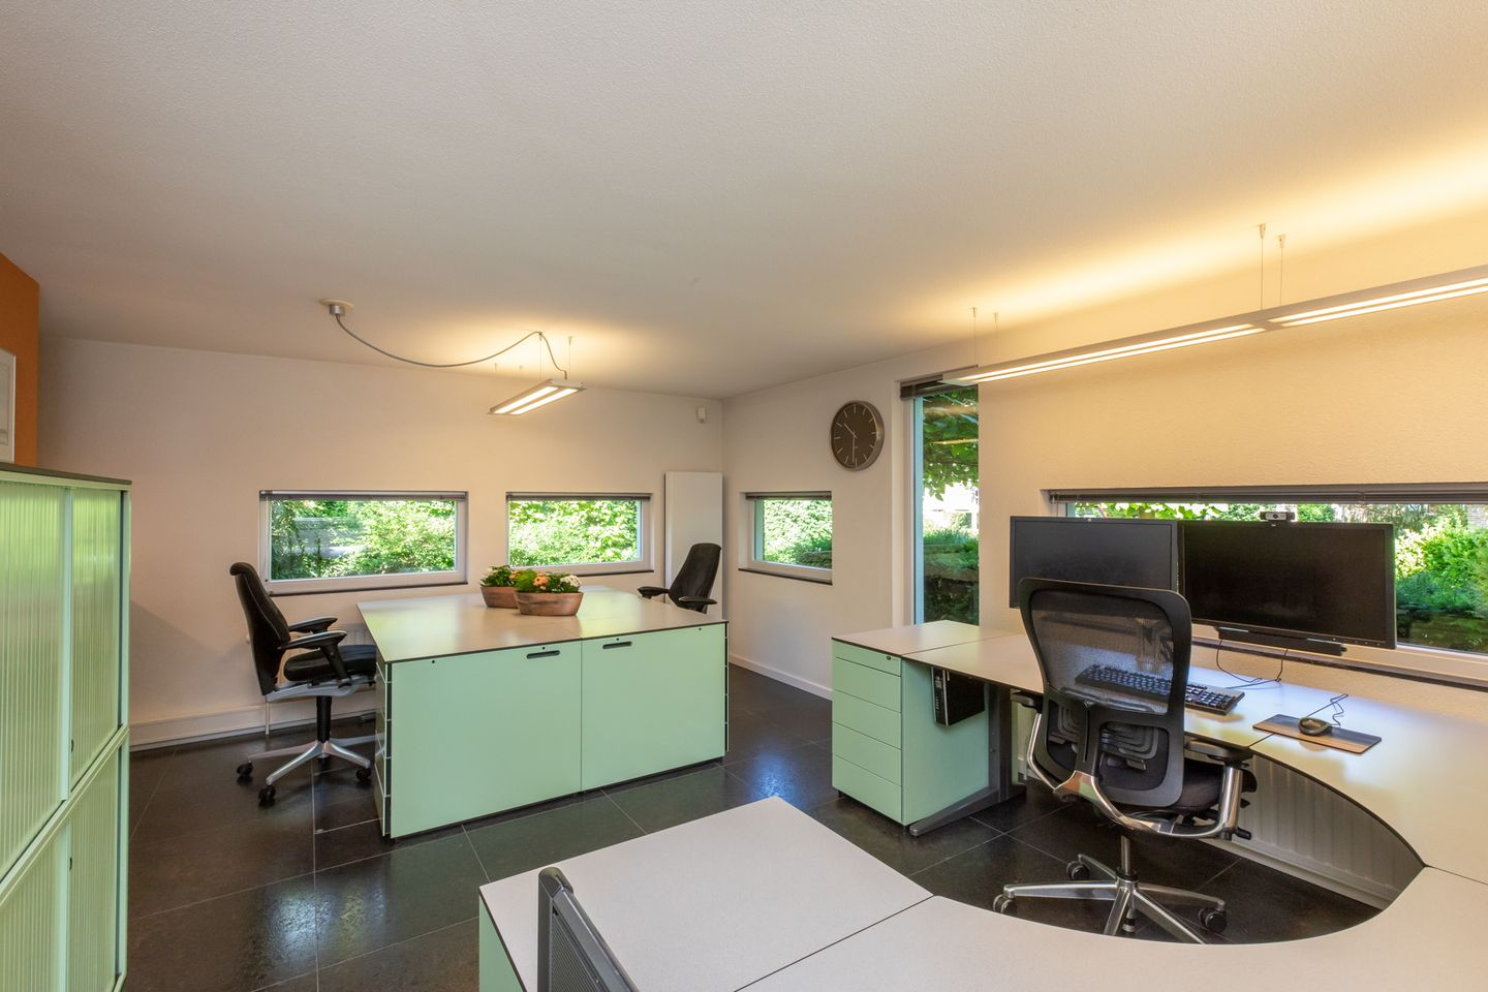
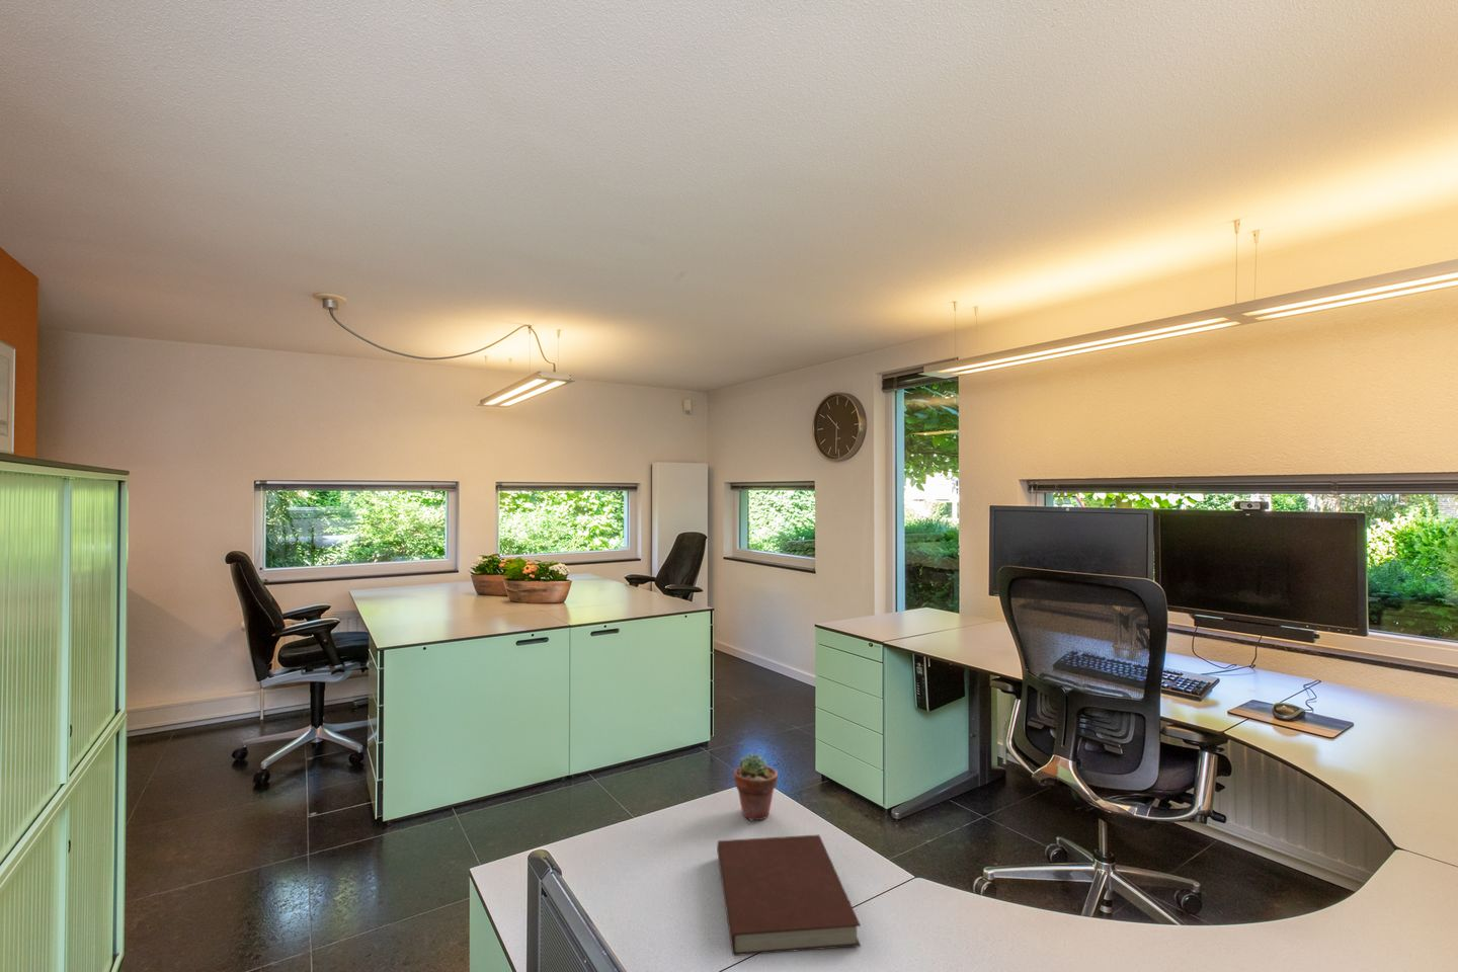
+ notebook [716,834,861,957]
+ potted succulent [733,752,779,822]
